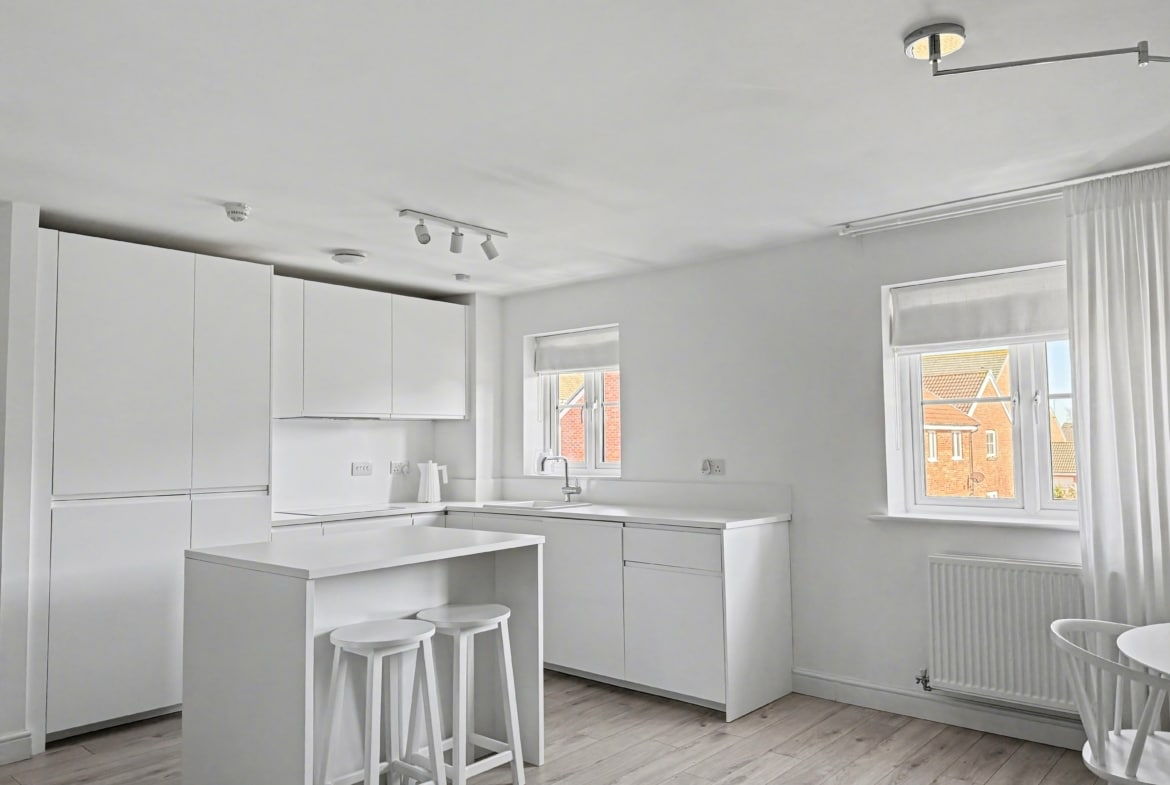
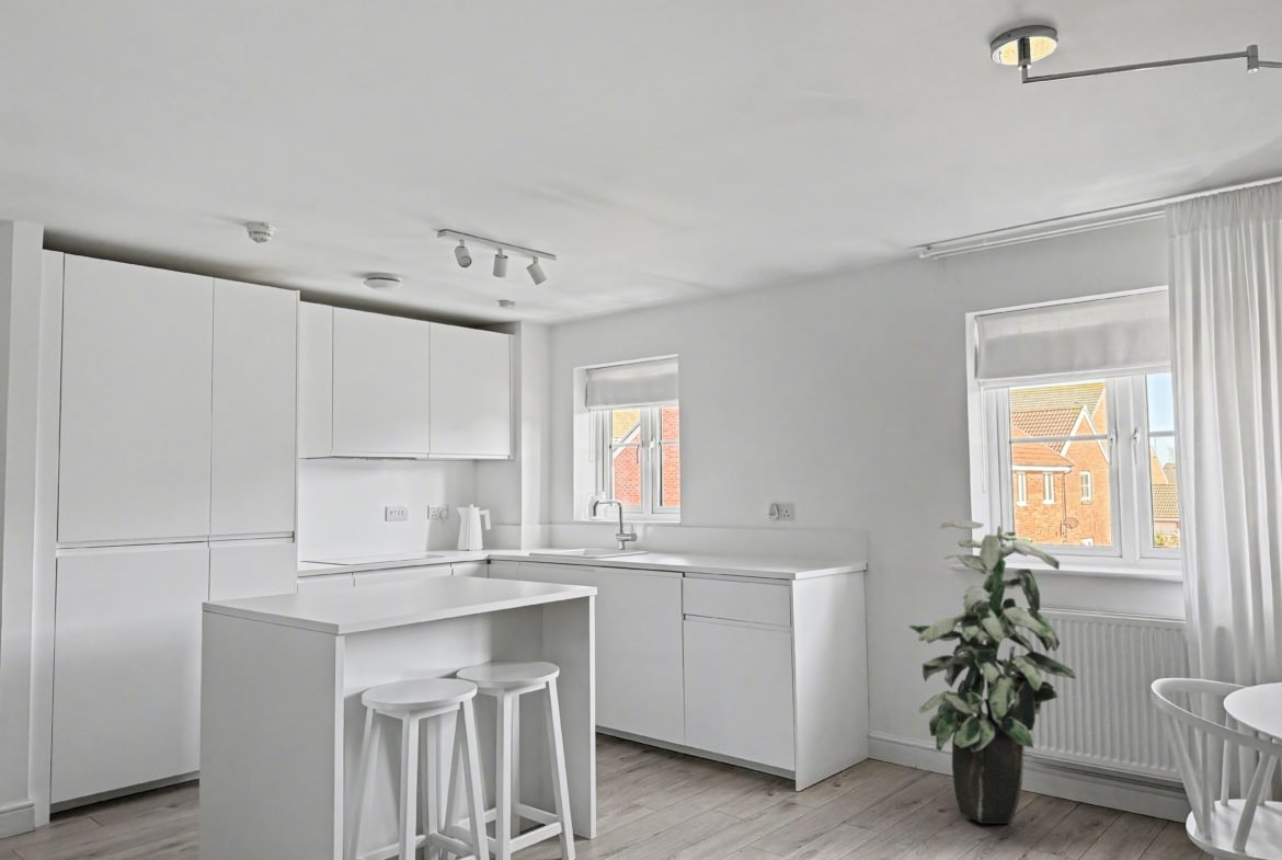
+ indoor plant [907,519,1077,825]
